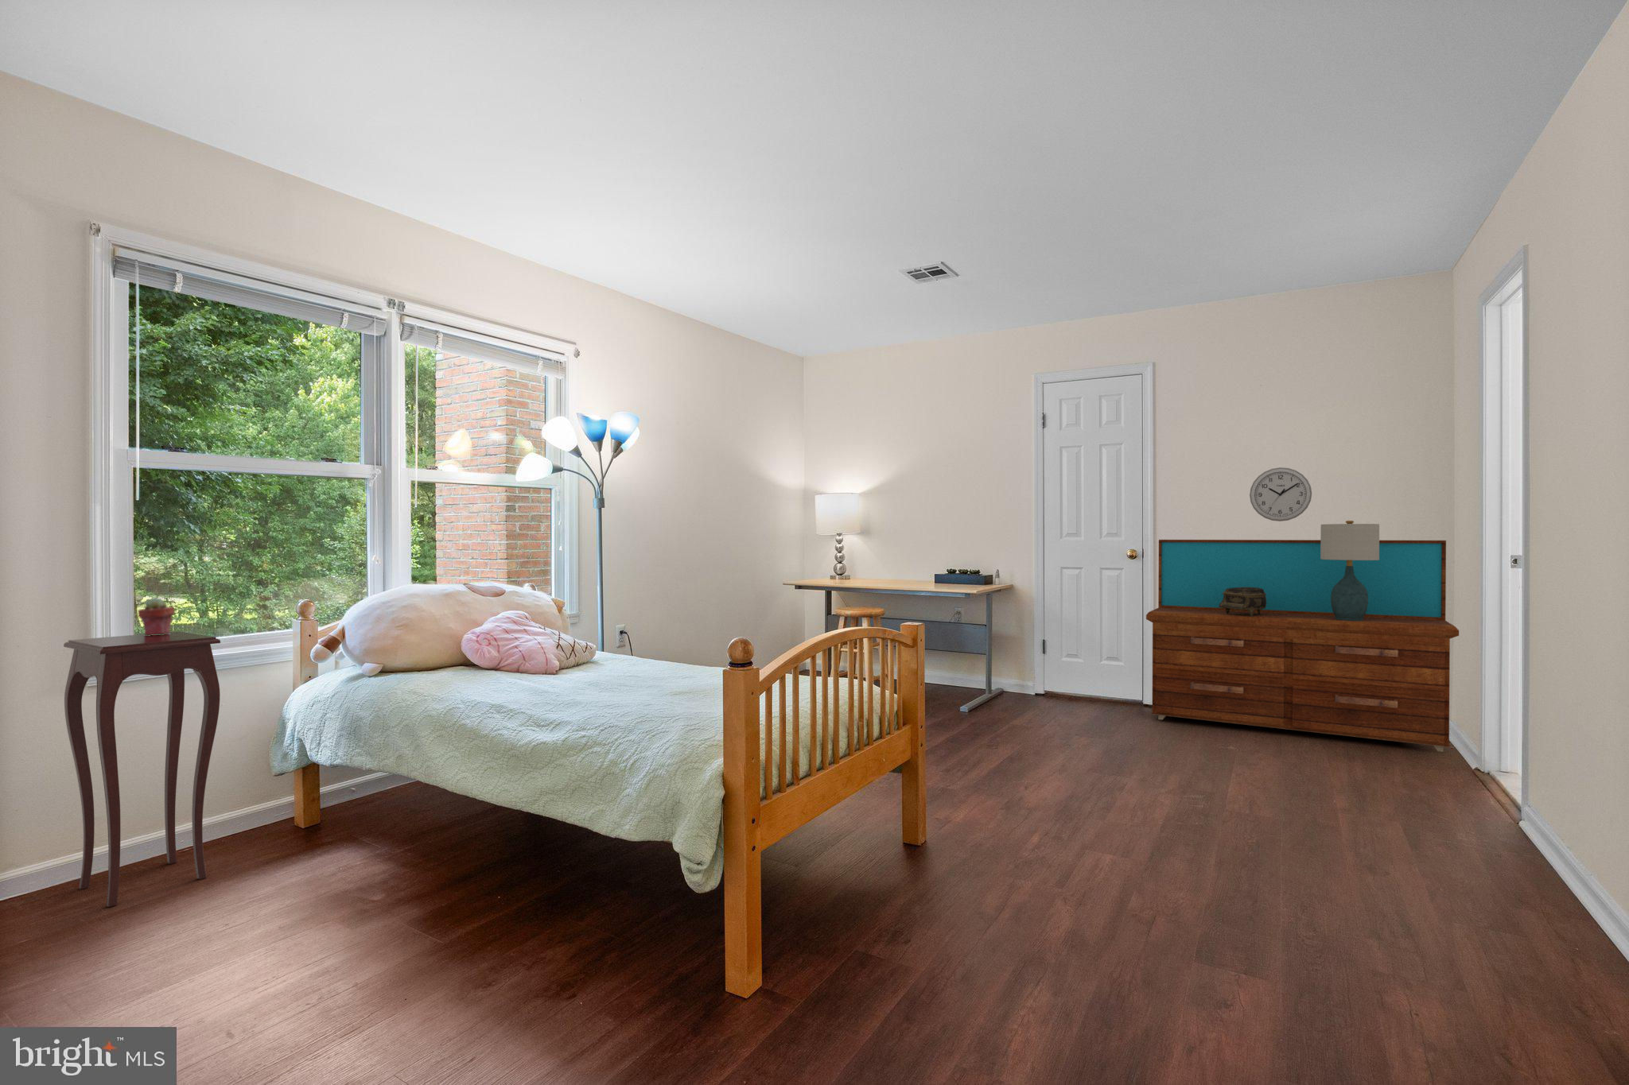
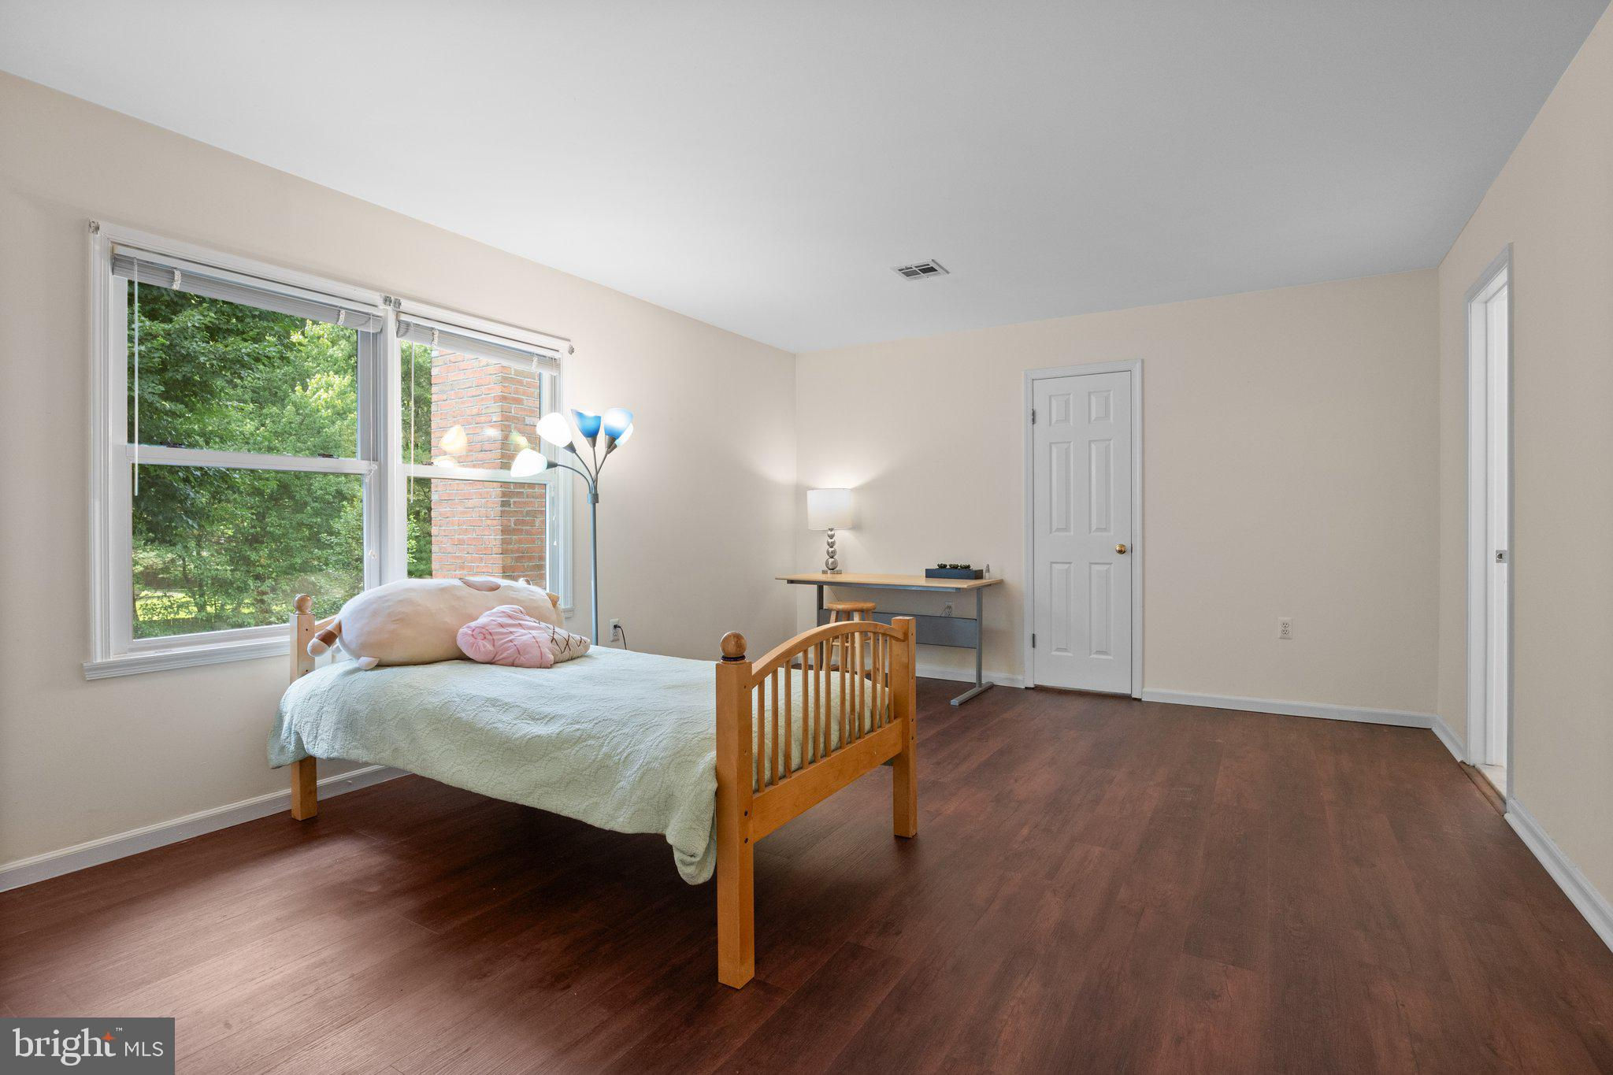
- table lamp [1320,519,1380,621]
- wall clock [1249,466,1313,522]
- potted succulent [137,597,176,636]
- side table [63,631,222,908]
- dresser [1146,539,1459,753]
- jewelry box [1220,587,1267,616]
